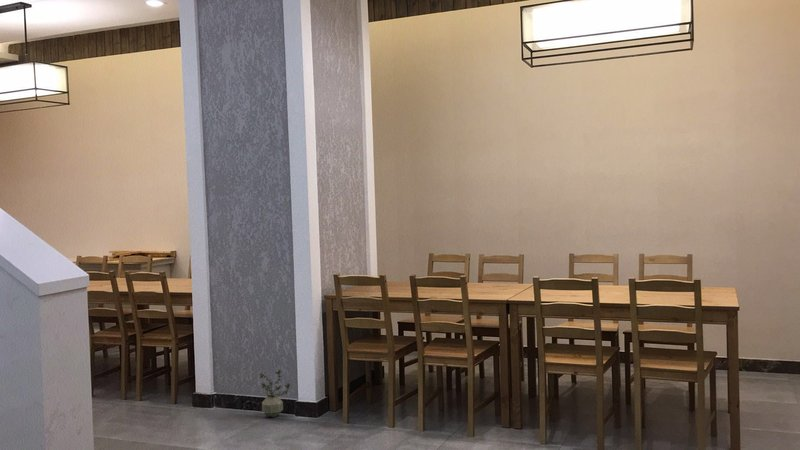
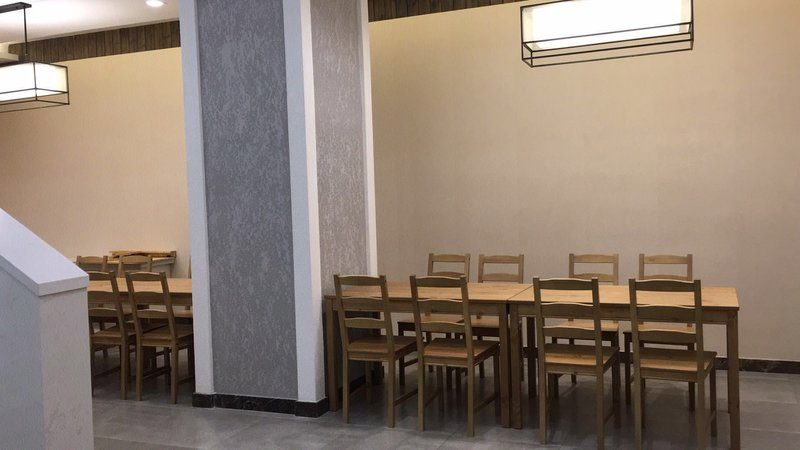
- potted plant [259,368,291,418]
